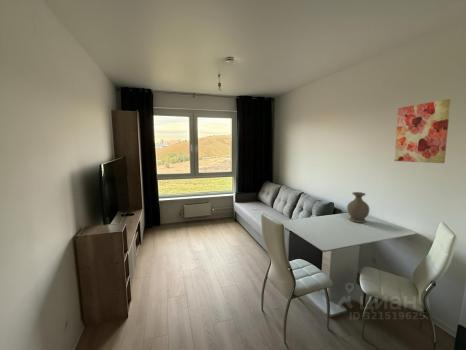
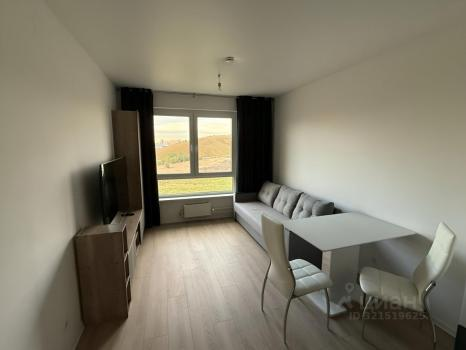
- wall art [394,98,452,164]
- vase [346,191,371,224]
